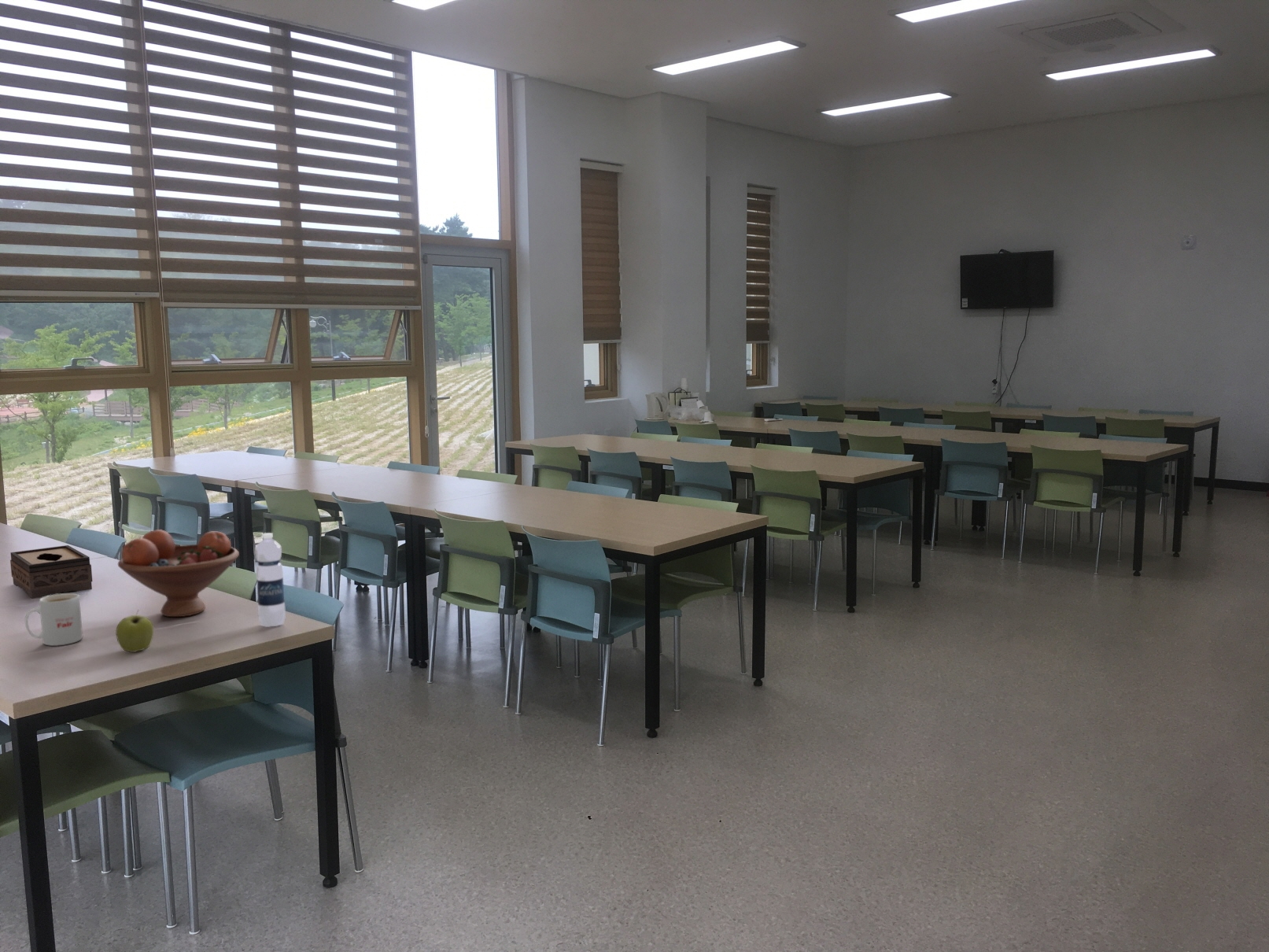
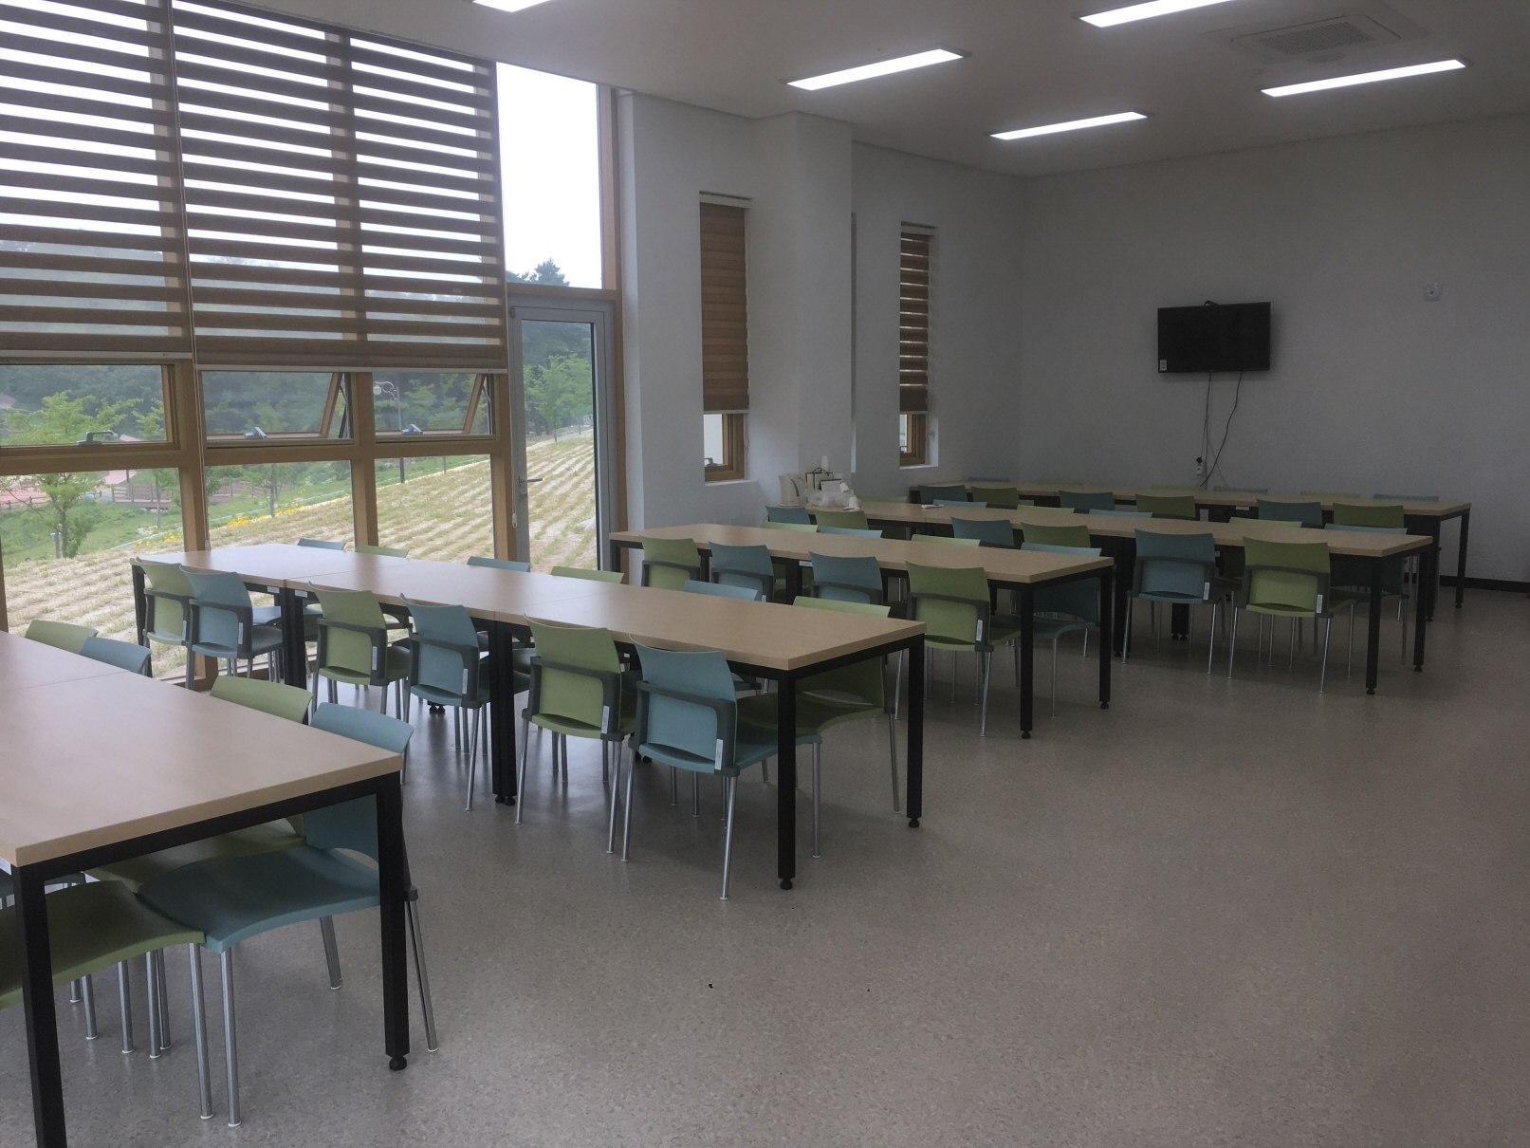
- apple [115,609,154,653]
- fruit bowl [117,529,240,618]
- mug [24,592,83,647]
- water bottle [254,532,286,628]
- tissue box [9,544,93,600]
